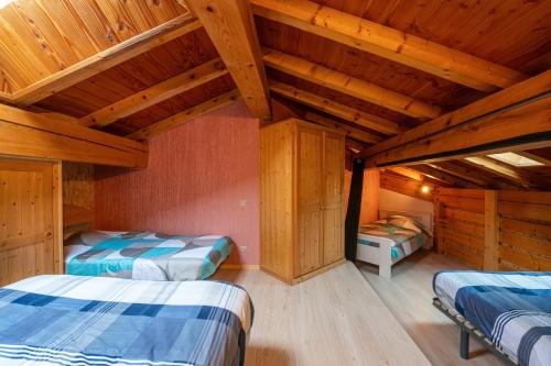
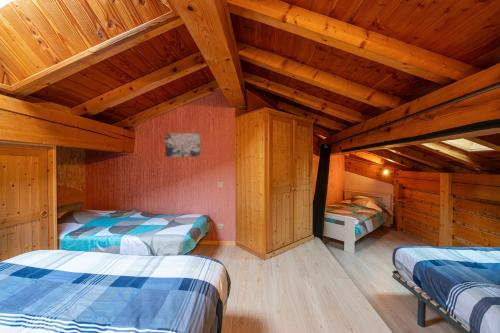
+ wall art [165,132,201,158]
